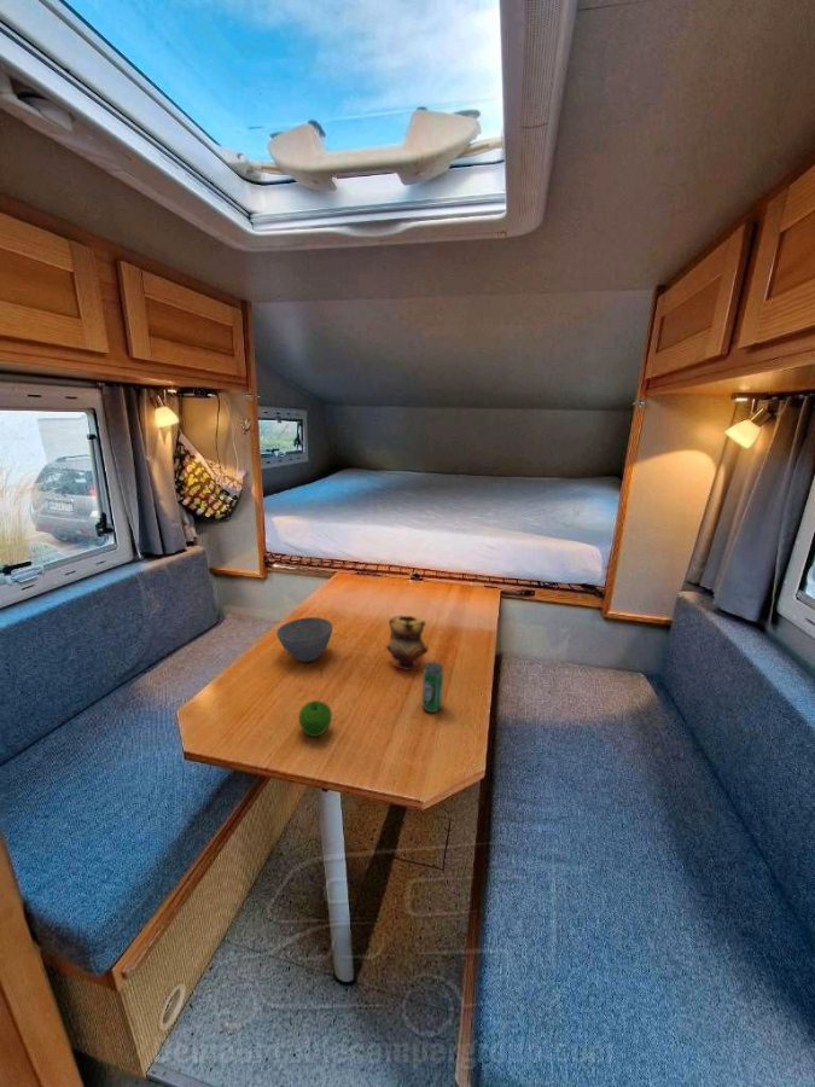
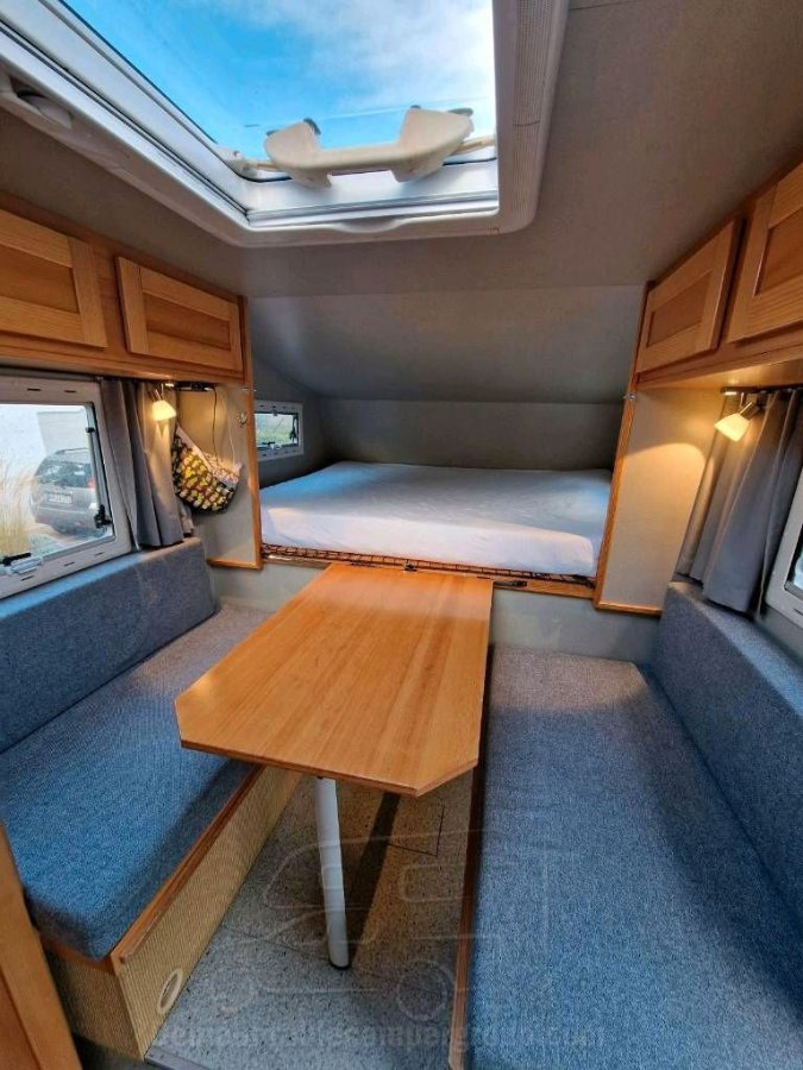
- teapot [385,614,429,672]
- bowl [275,616,333,663]
- beverage can [421,661,444,714]
- apple [298,699,333,738]
